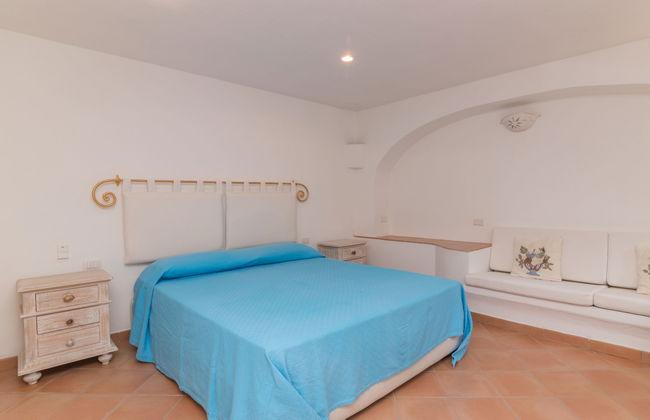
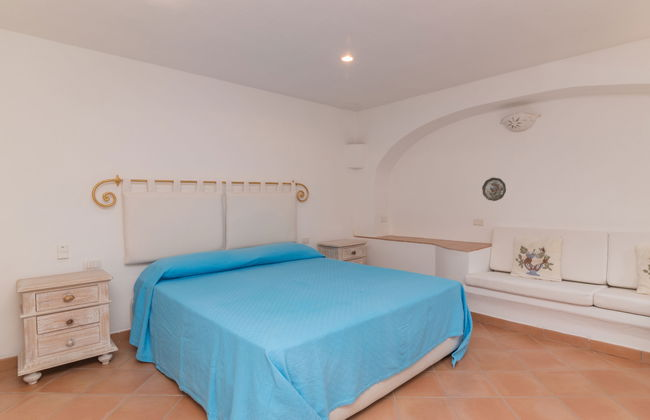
+ decorative plate [481,177,507,202]
